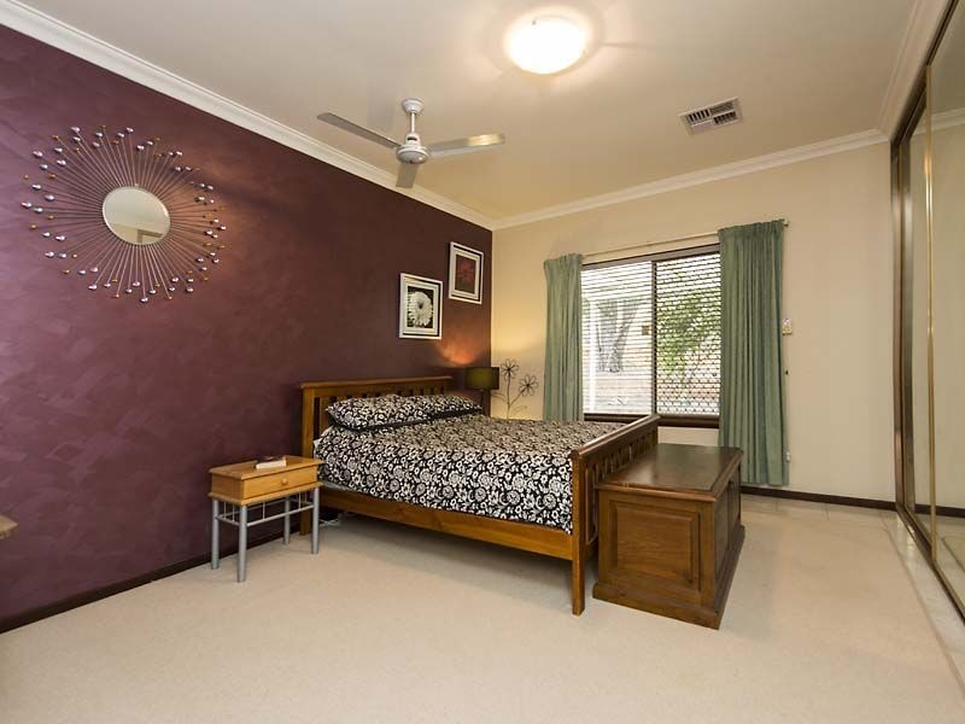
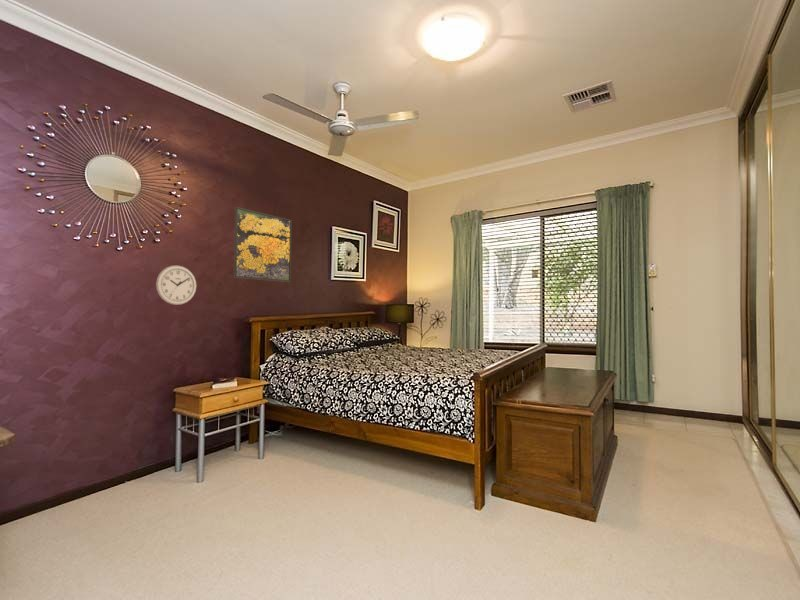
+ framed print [233,206,293,283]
+ wall clock [155,264,197,306]
